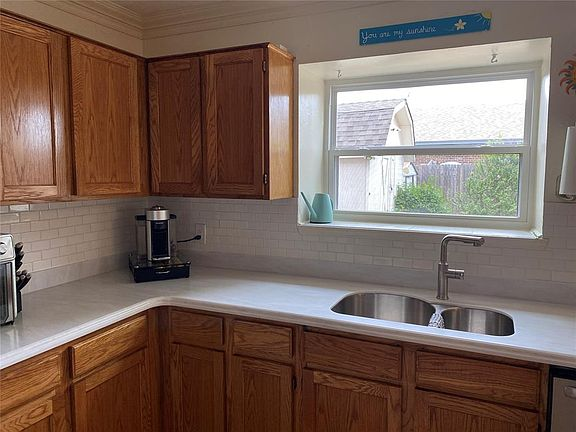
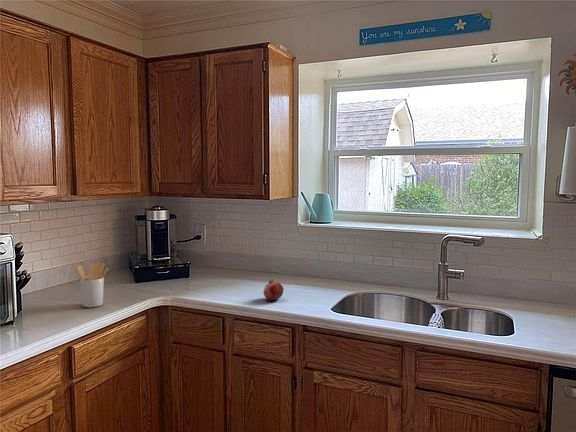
+ utensil holder [76,262,109,308]
+ fruit [263,277,285,301]
